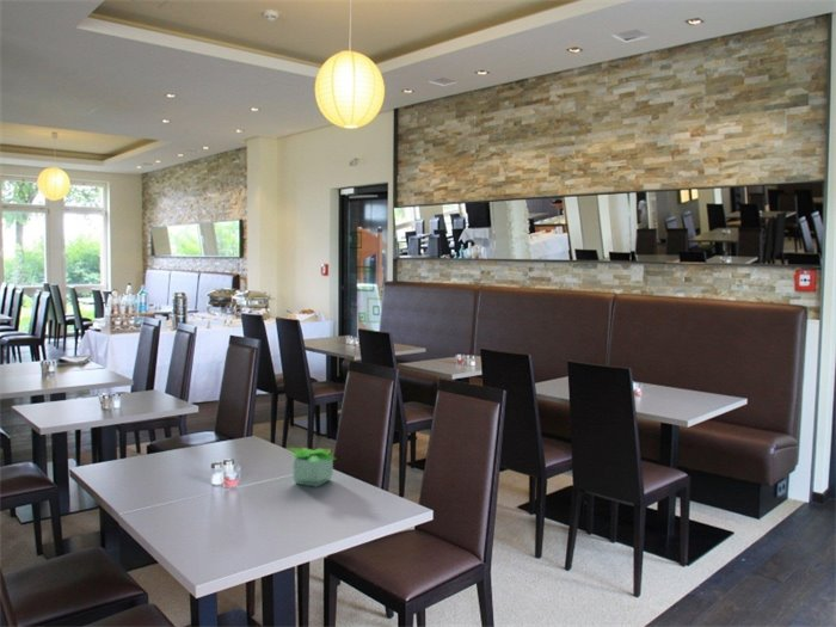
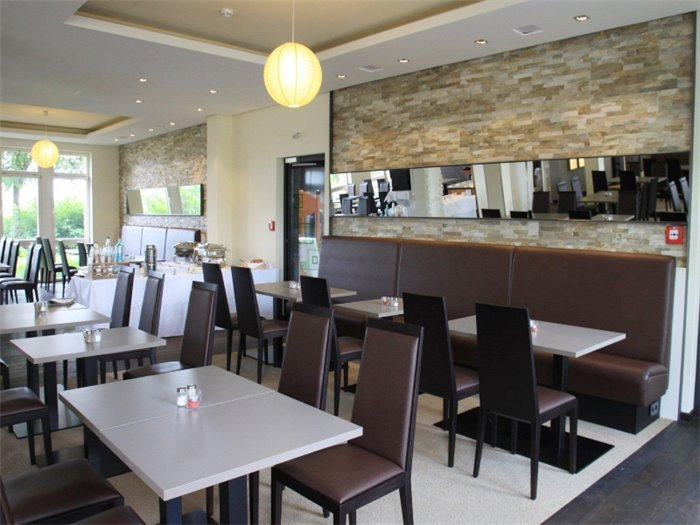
- potted plant [285,447,337,488]
